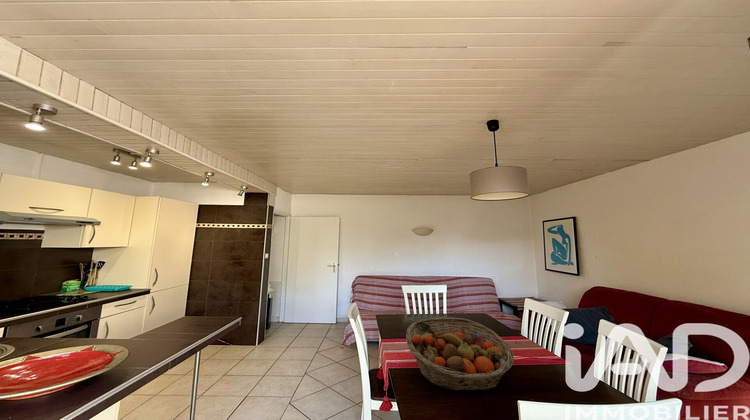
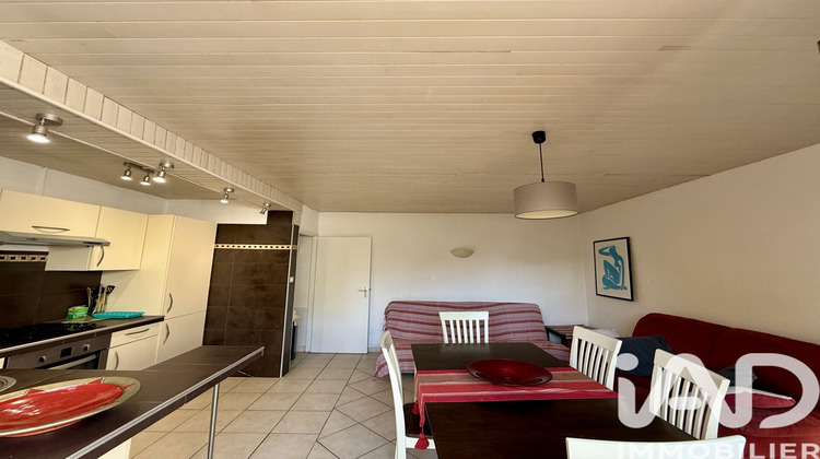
- fruit basket [405,316,515,393]
